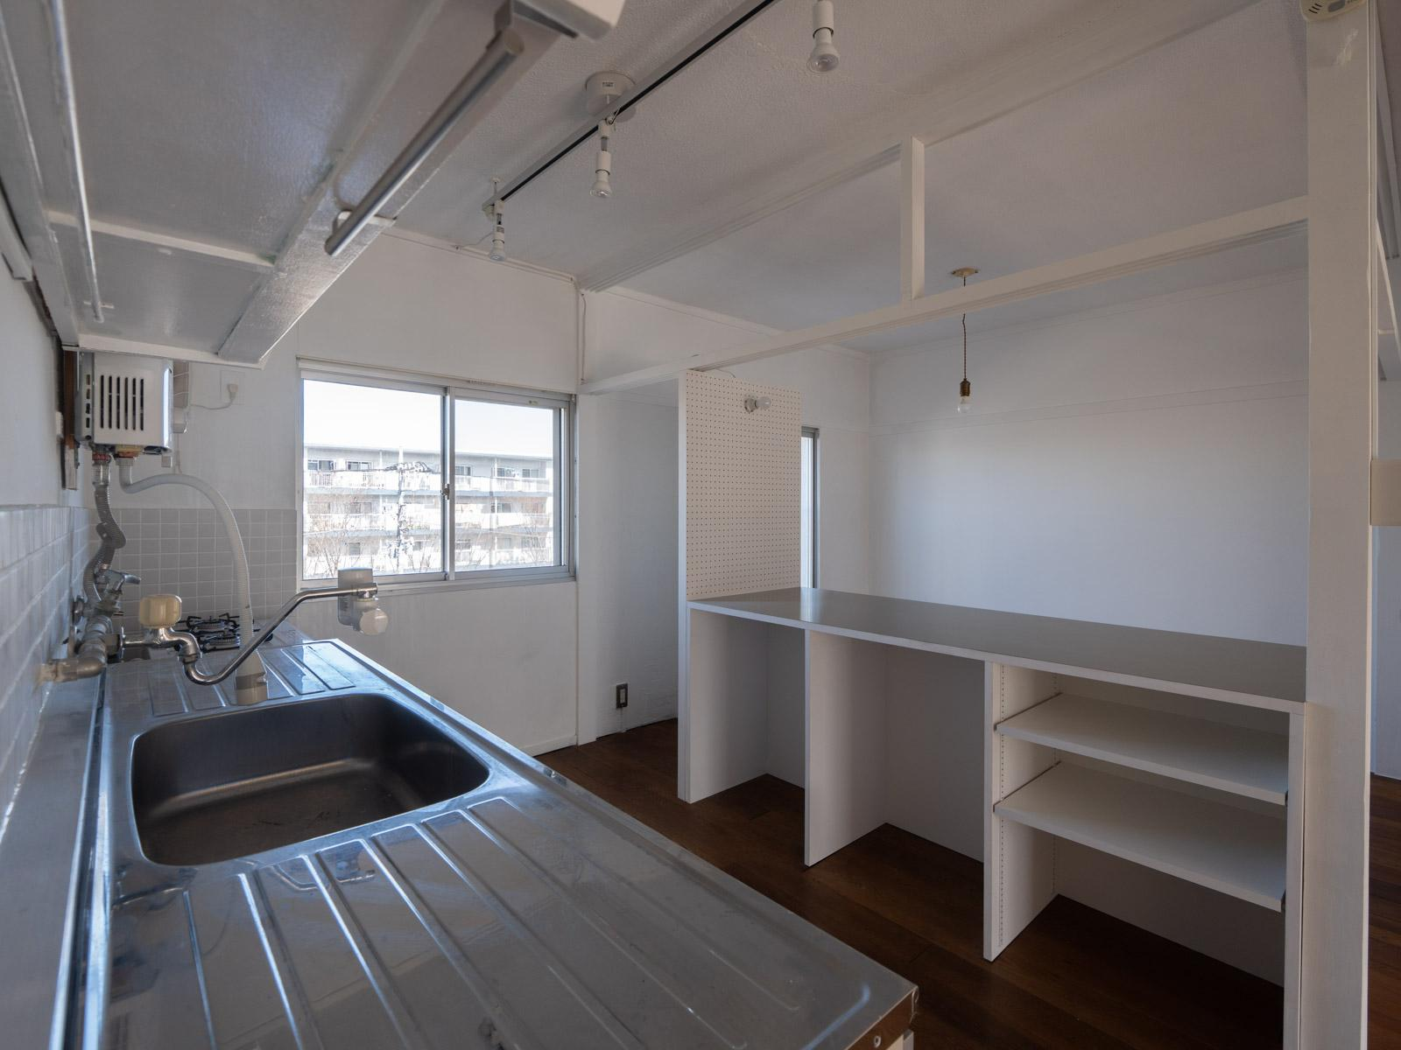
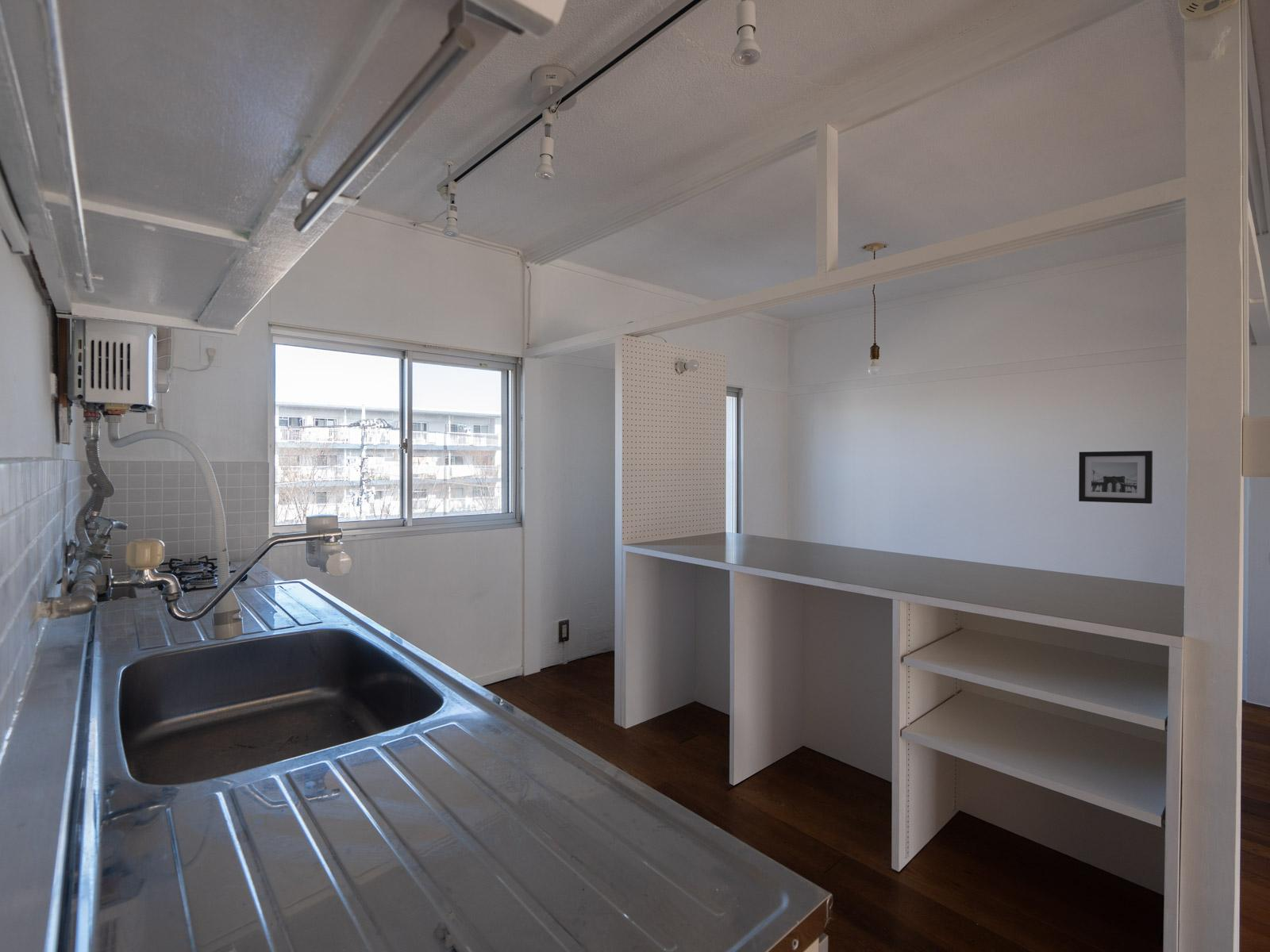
+ wall art [1078,450,1153,505]
